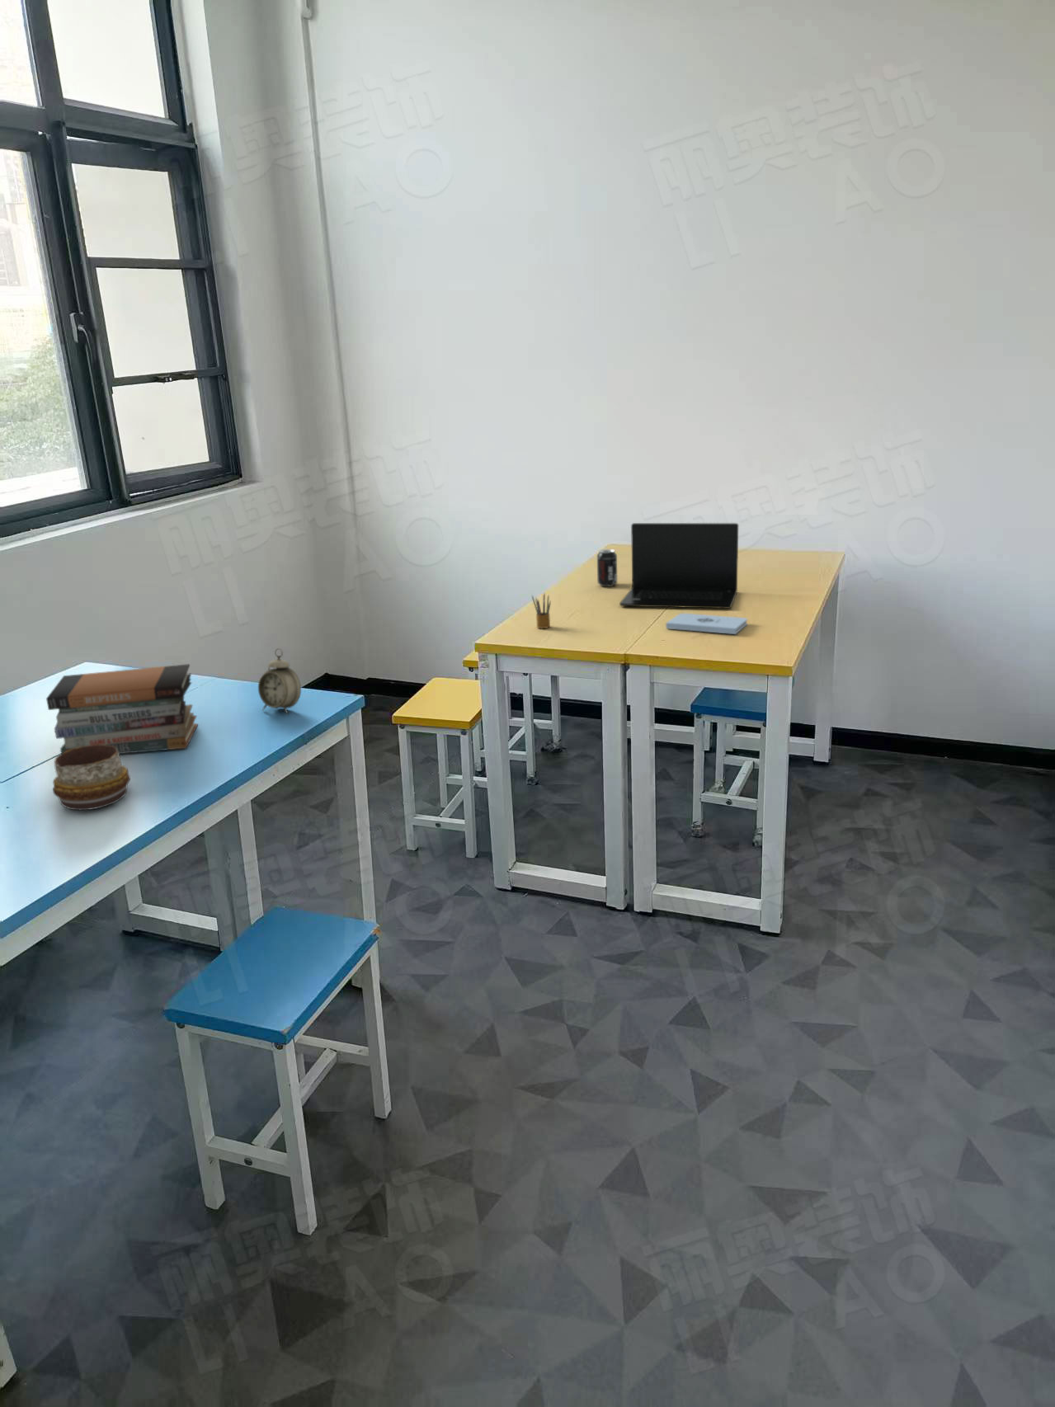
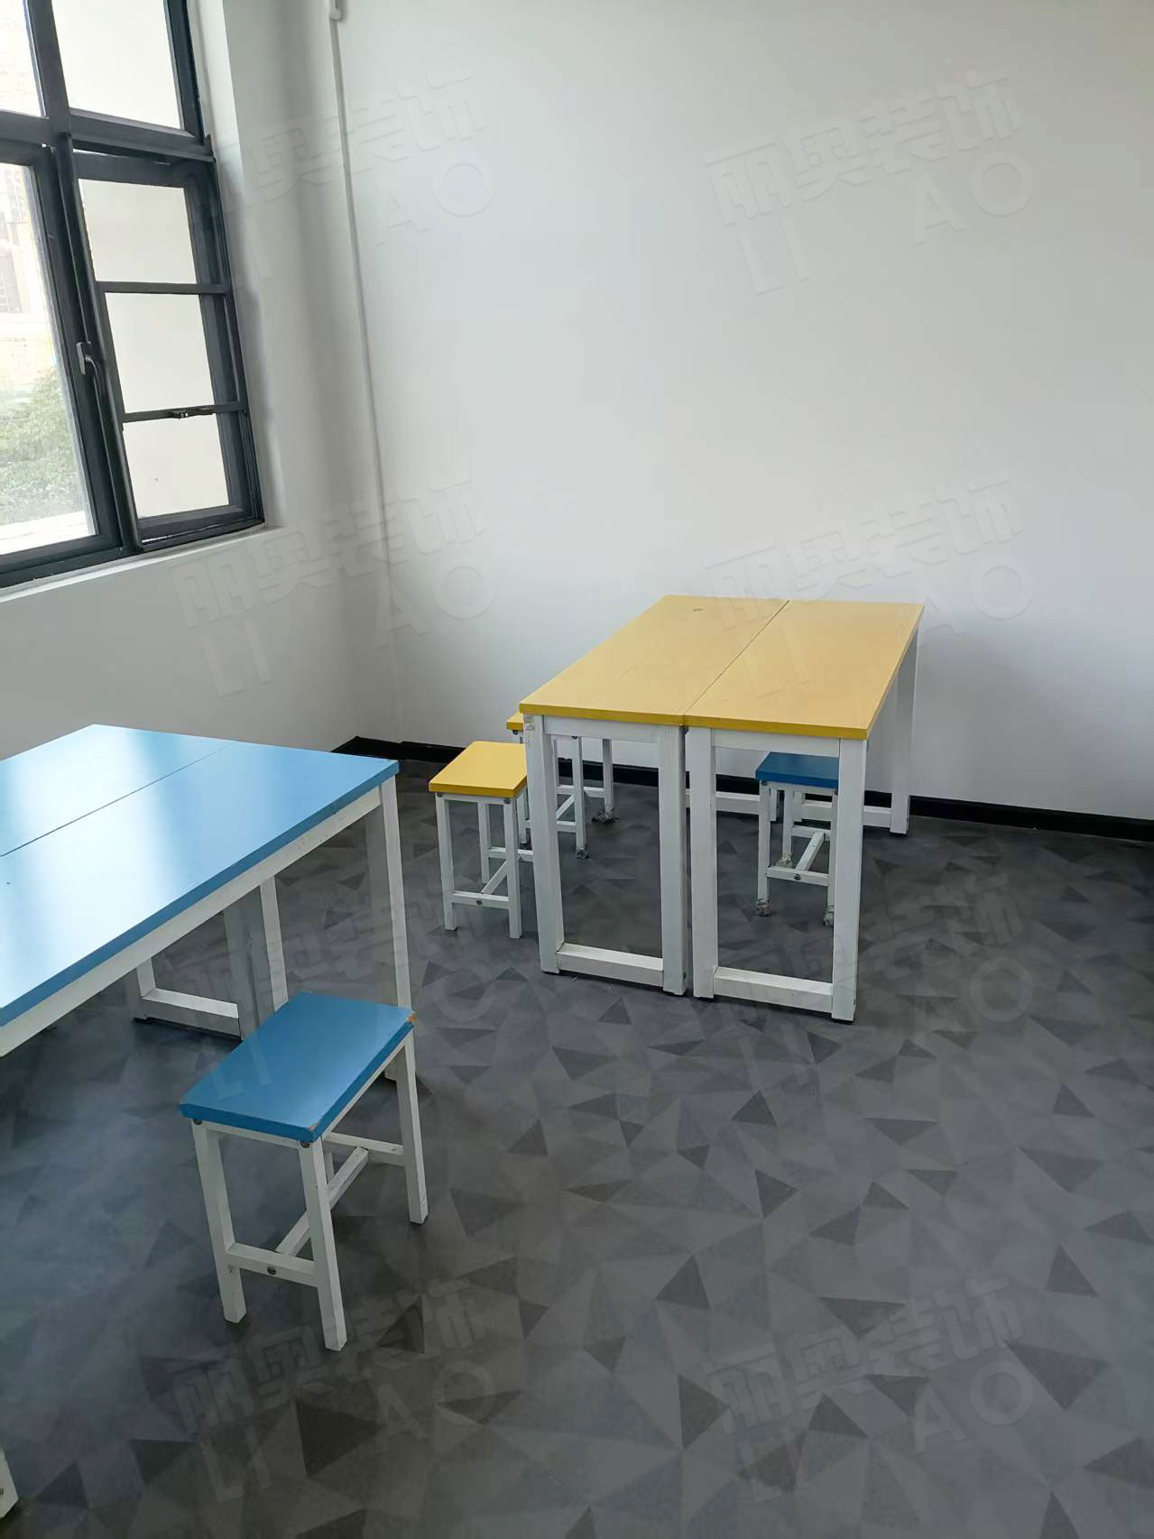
- beverage can [596,548,618,587]
- pencil box [531,593,552,629]
- book stack [45,664,198,754]
- alarm clock [257,647,301,715]
- decorative bowl [52,744,131,811]
- laptop [618,522,739,609]
- notepad [665,613,748,635]
